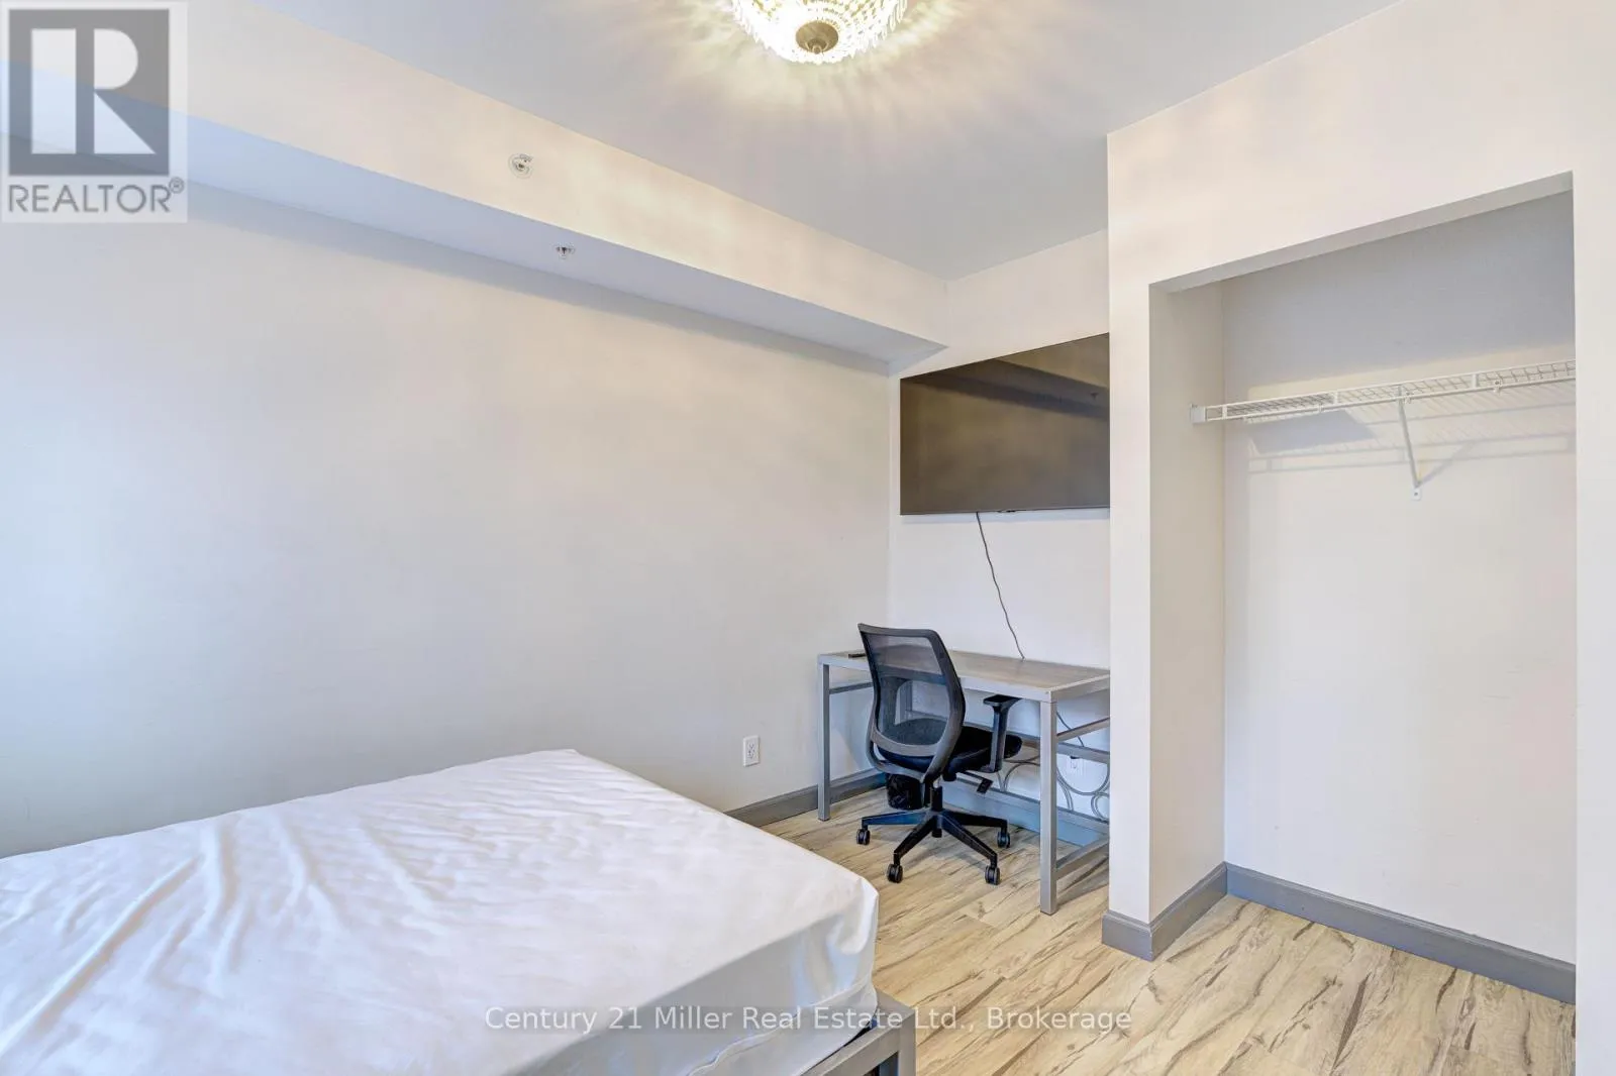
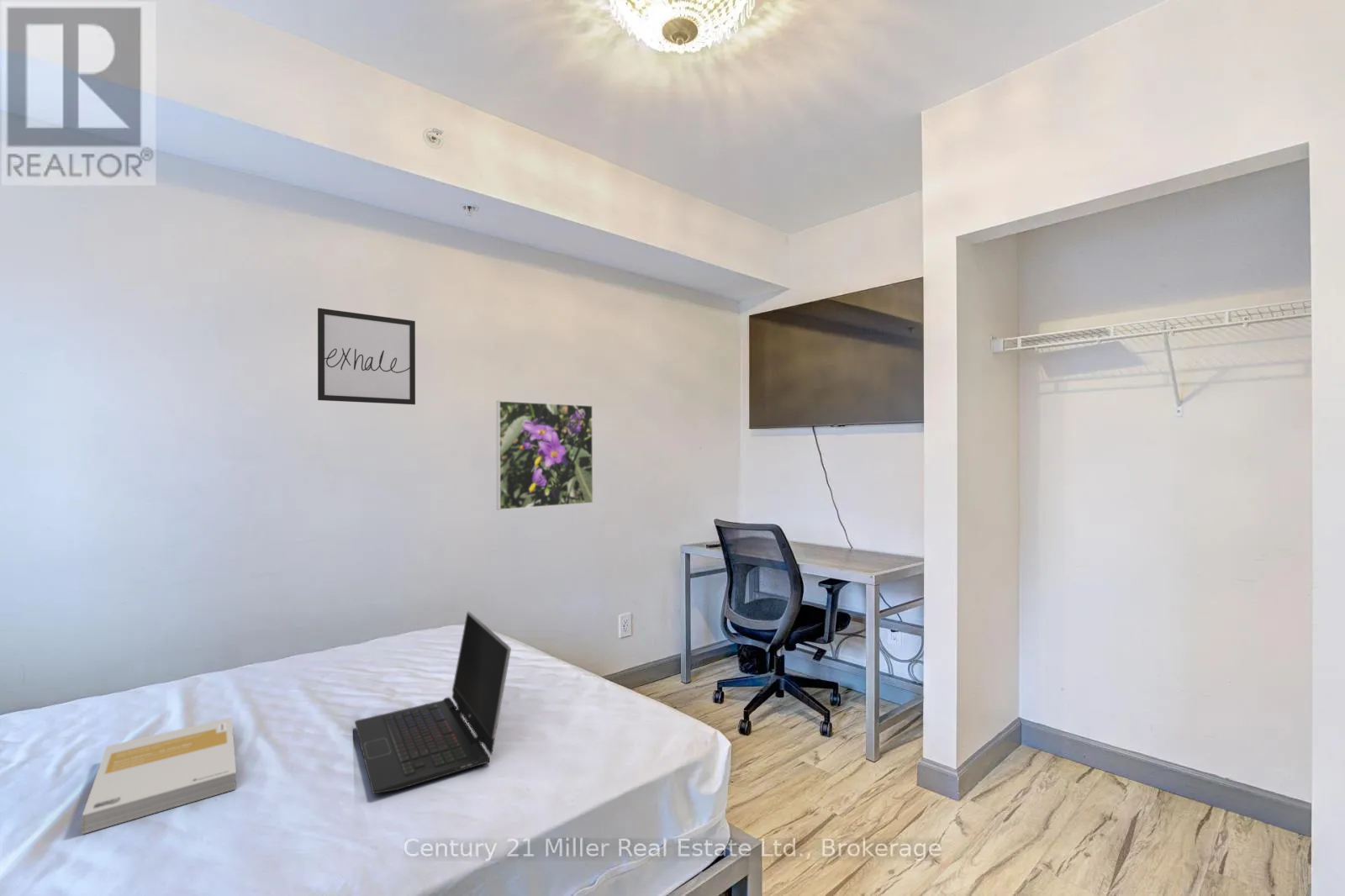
+ wall art [317,308,416,405]
+ laptop computer [354,611,512,794]
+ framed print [495,399,594,511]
+ book [82,716,237,835]
